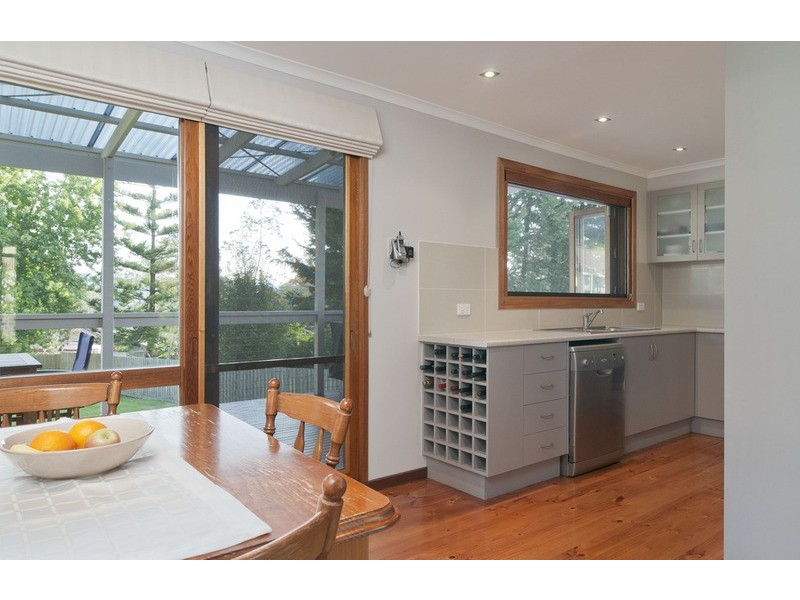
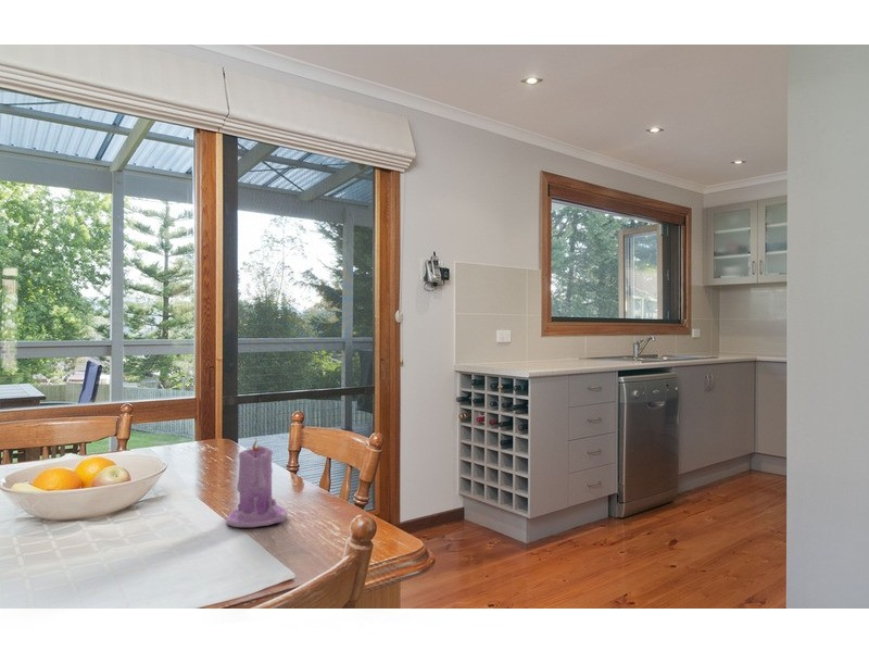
+ candle [225,437,288,528]
